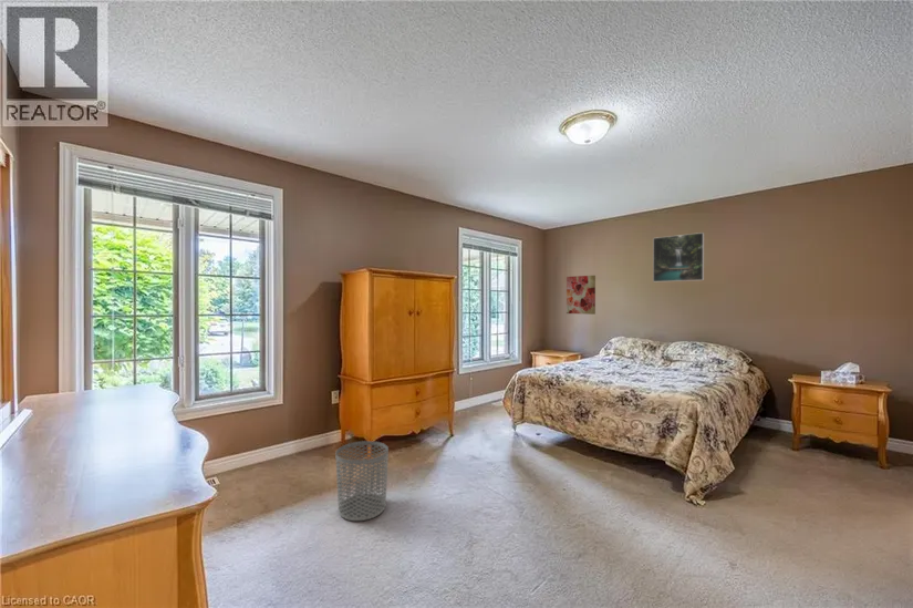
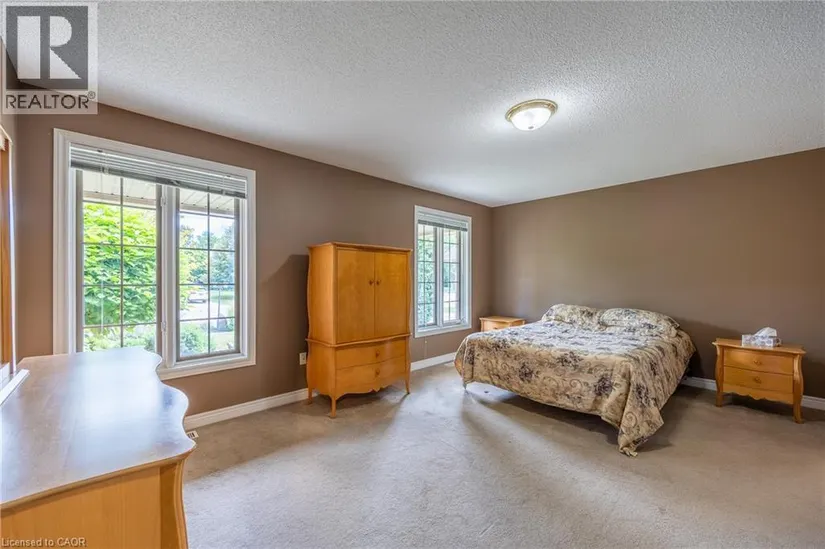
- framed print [652,231,705,282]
- wall art [566,275,596,316]
- waste bin [335,440,390,522]
